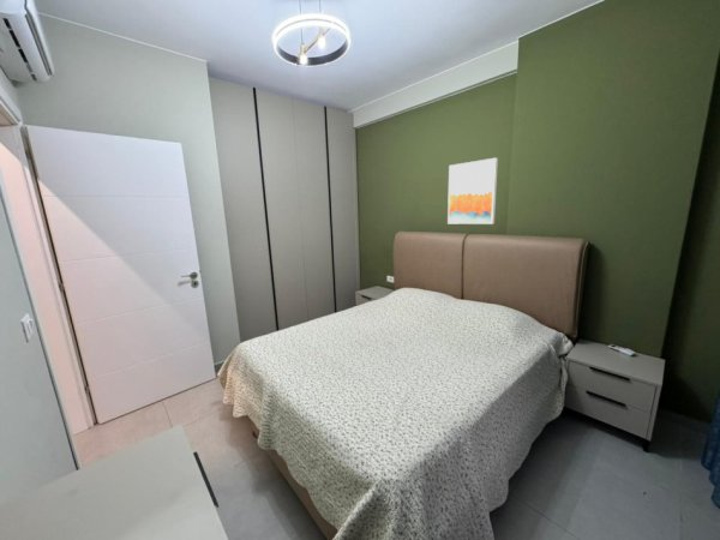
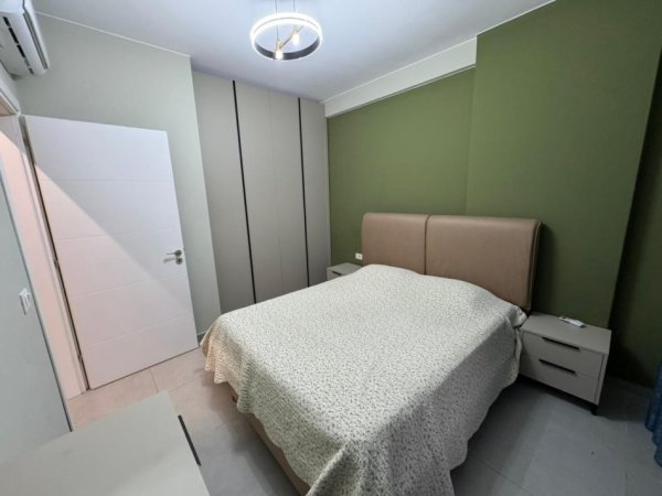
- wall art [446,157,499,226]
